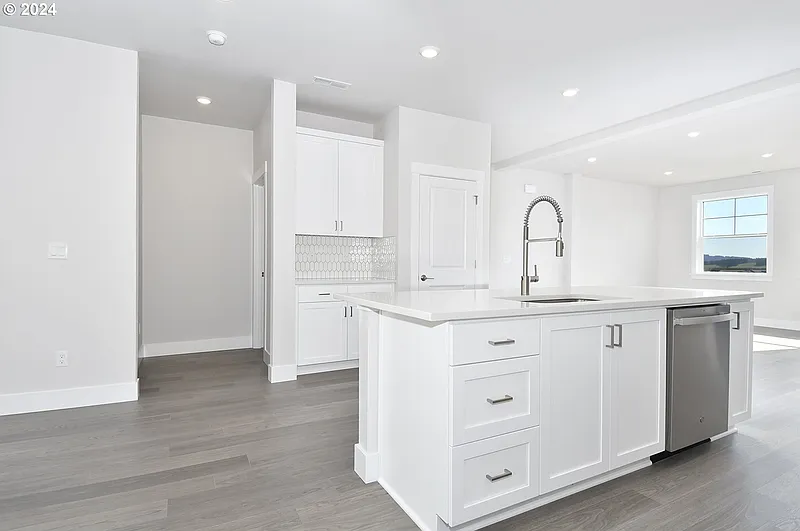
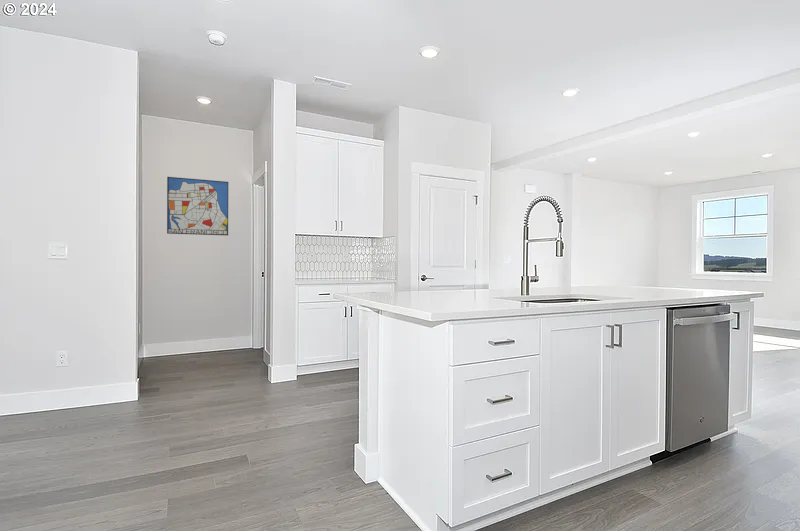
+ wall art [166,176,229,236]
